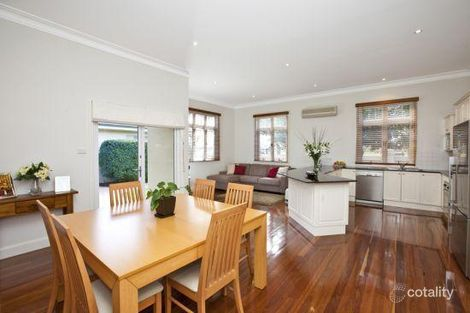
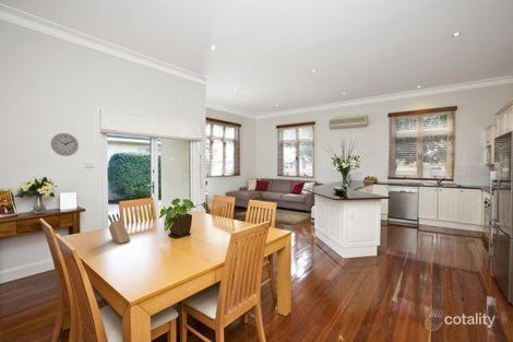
+ knife block [107,212,131,245]
+ wall clock [50,132,80,157]
